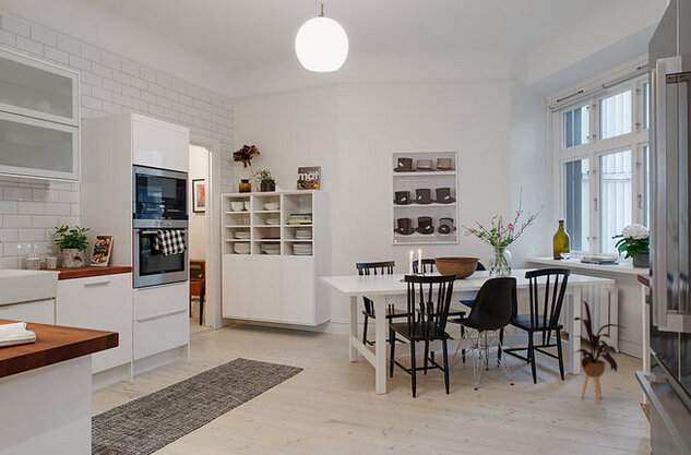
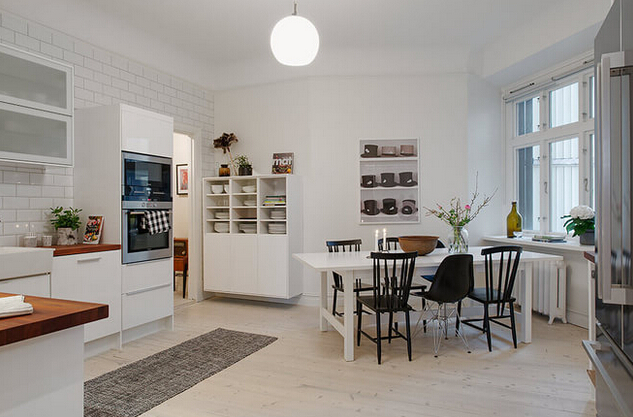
- house plant [571,300,627,404]
